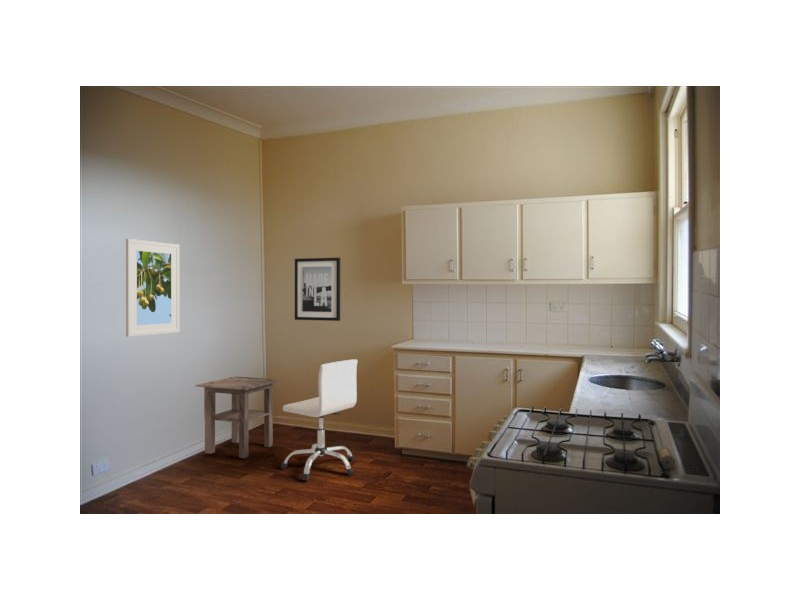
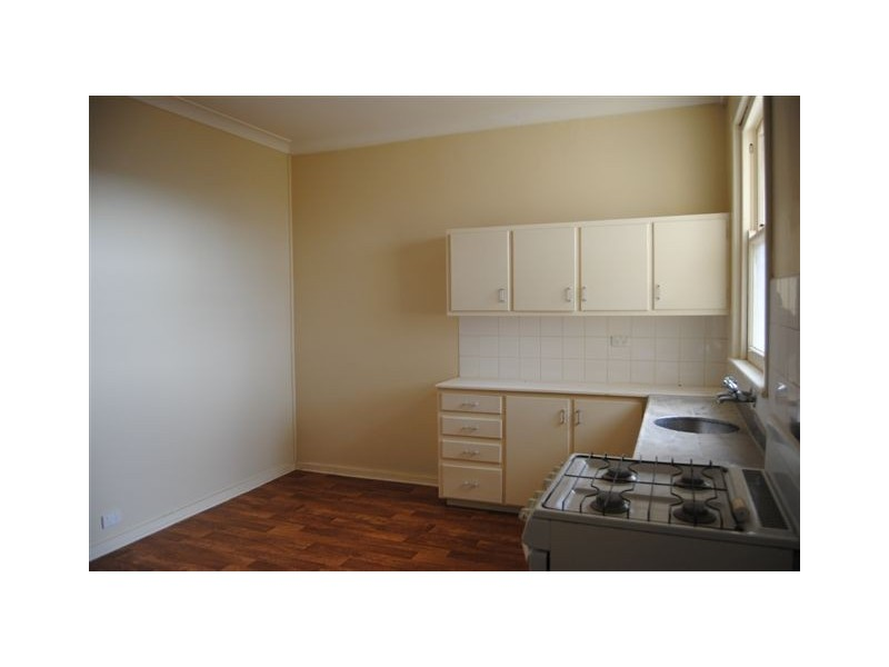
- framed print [125,238,180,338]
- chair [280,358,358,481]
- side table [194,376,282,459]
- wall art [294,257,341,322]
